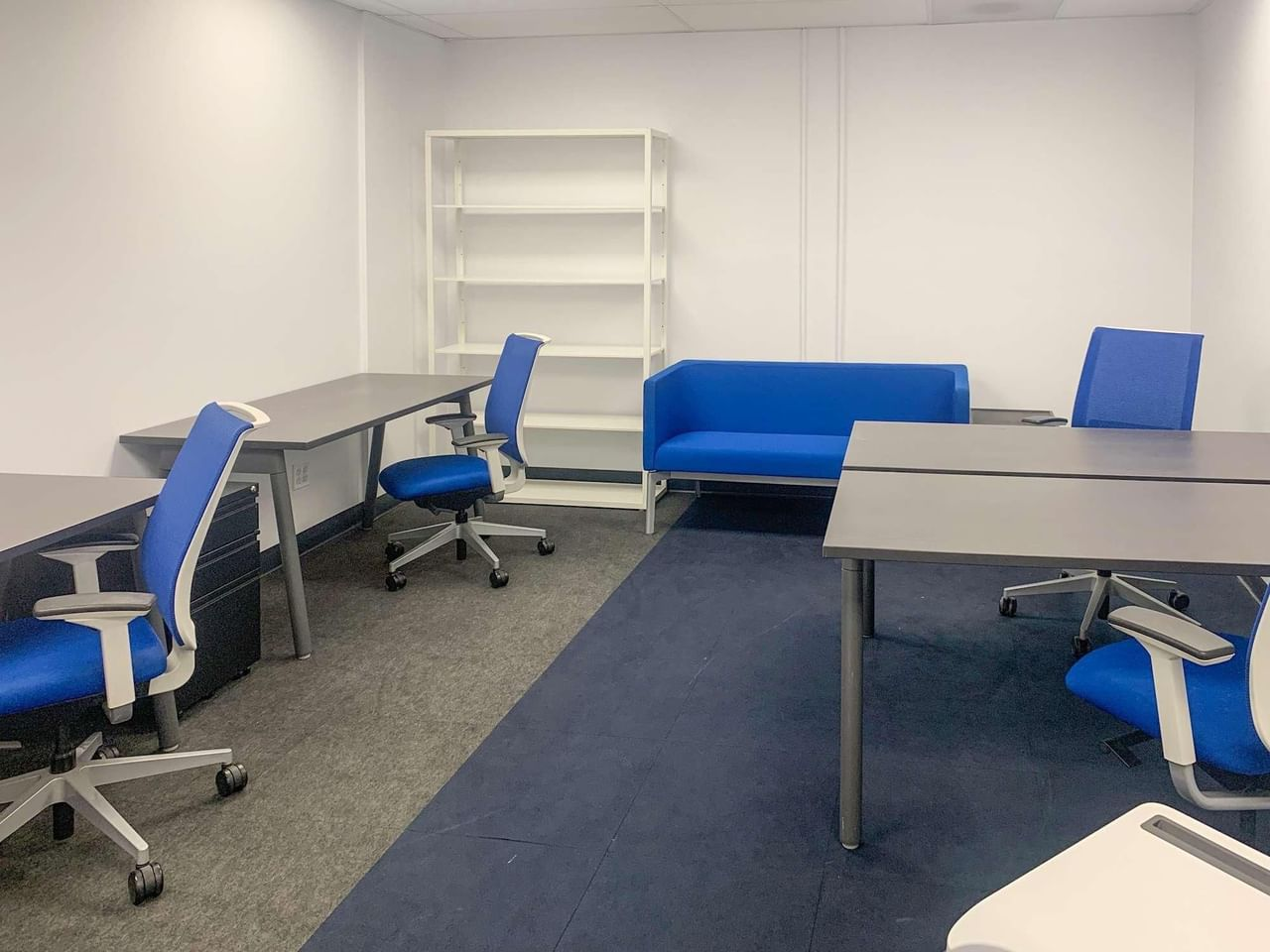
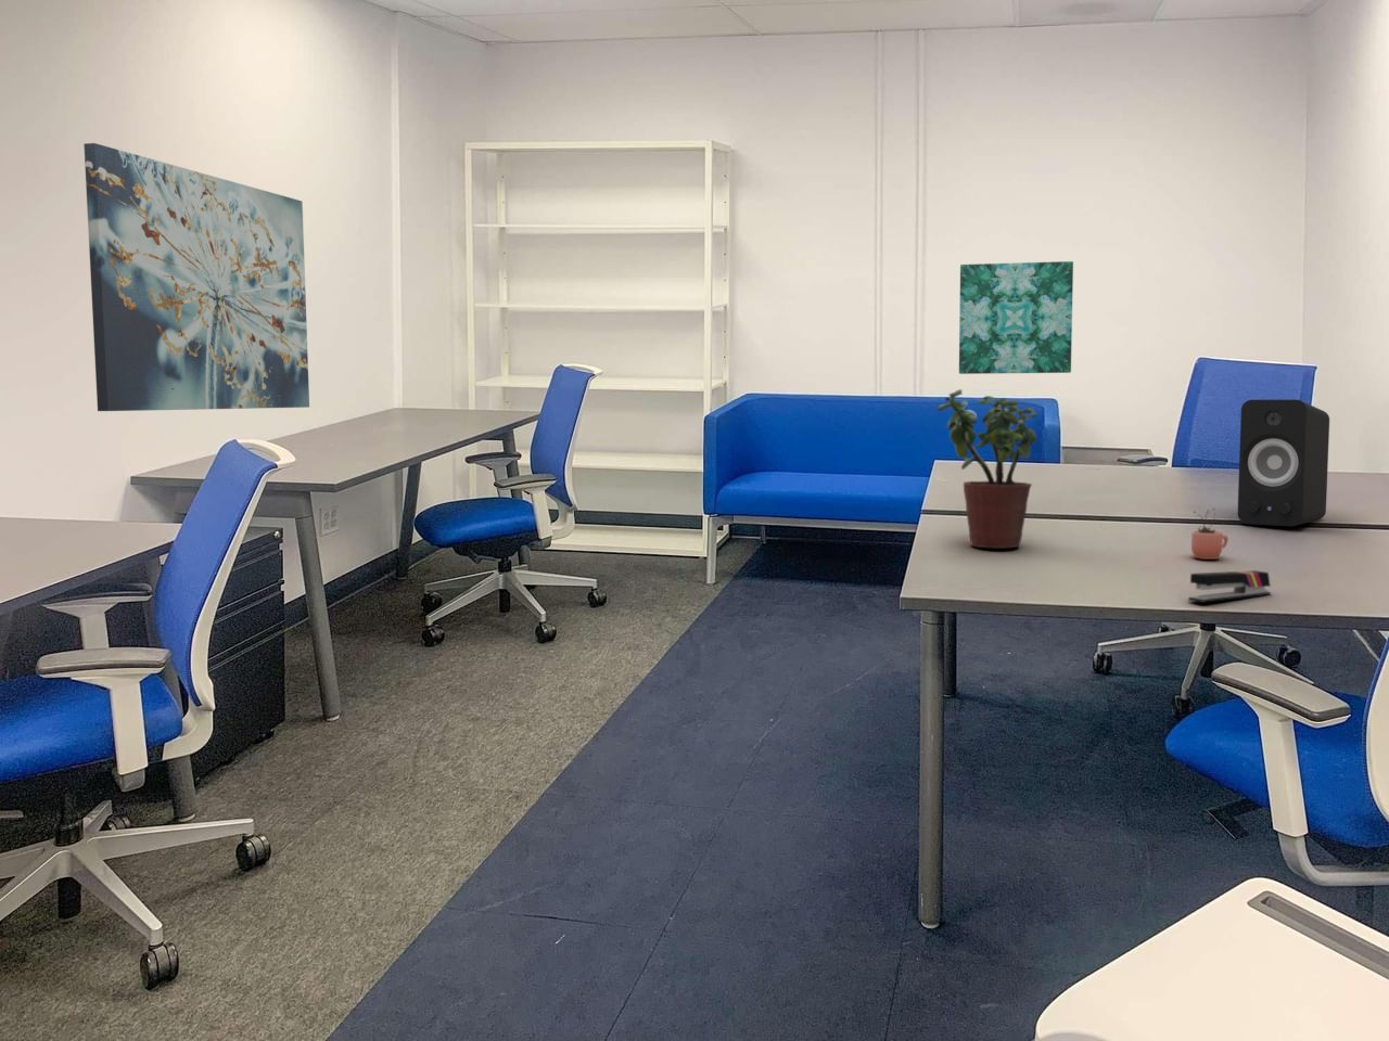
+ speaker [1237,398,1330,527]
+ wall art [82,142,311,412]
+ cocoa [1190,507,1229,561]
+ stapler [1187,570,1272,604]
+ potted plant [935,388,1039,550]
+ wall art [958,260,1074,375]
